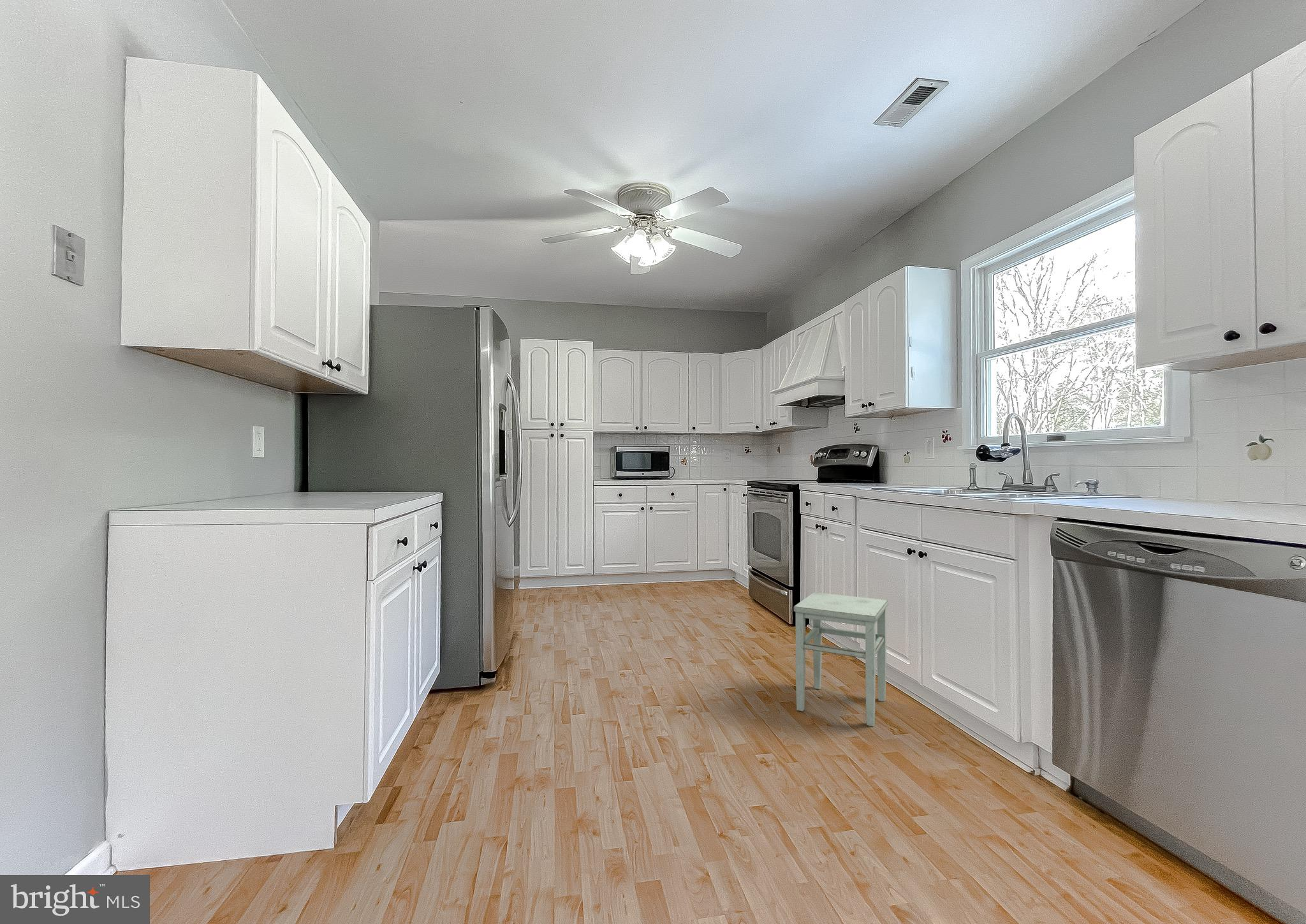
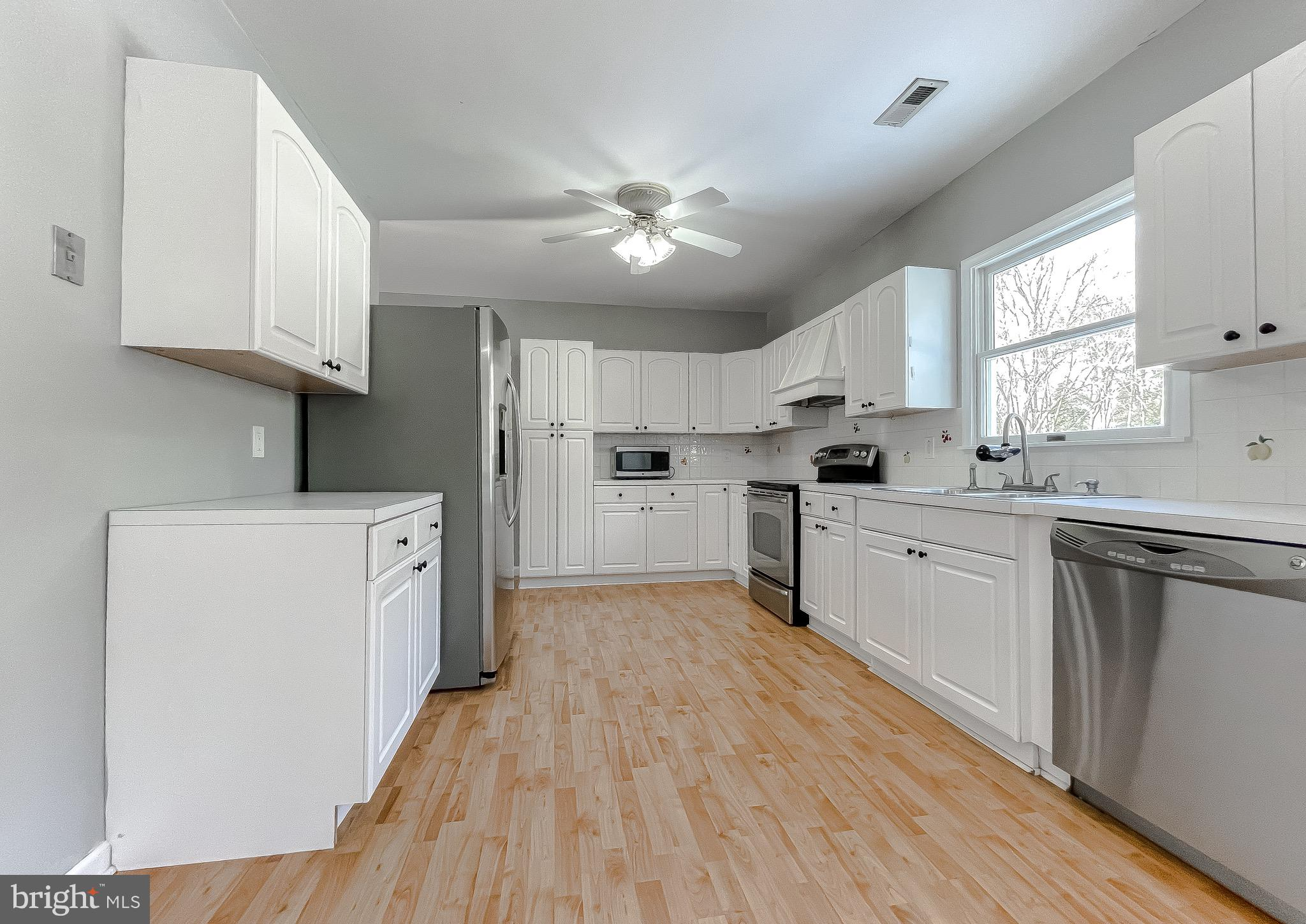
- stool [793,592,889,727]
